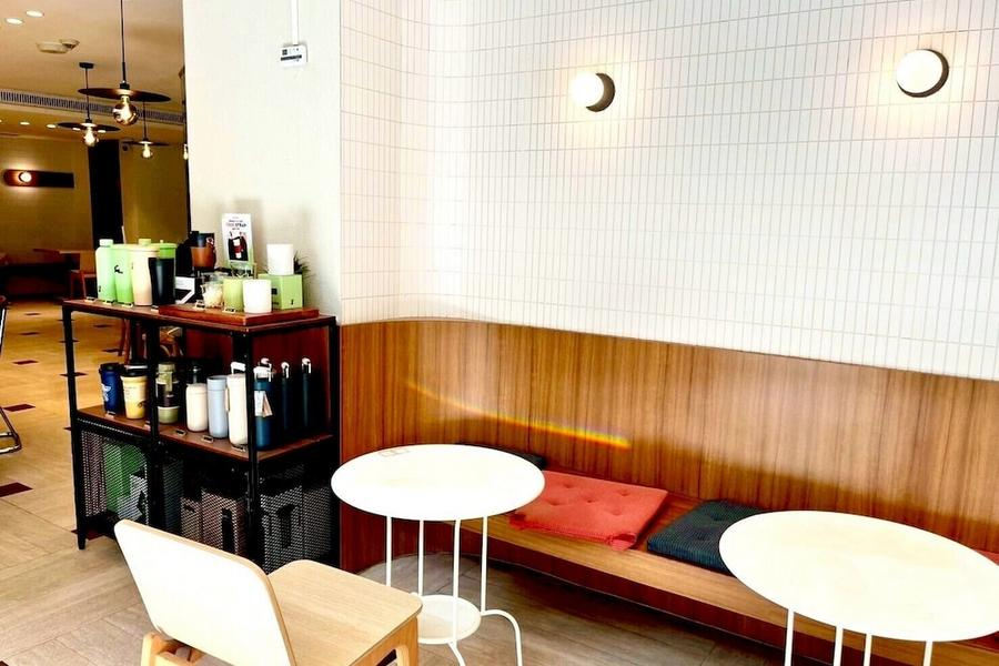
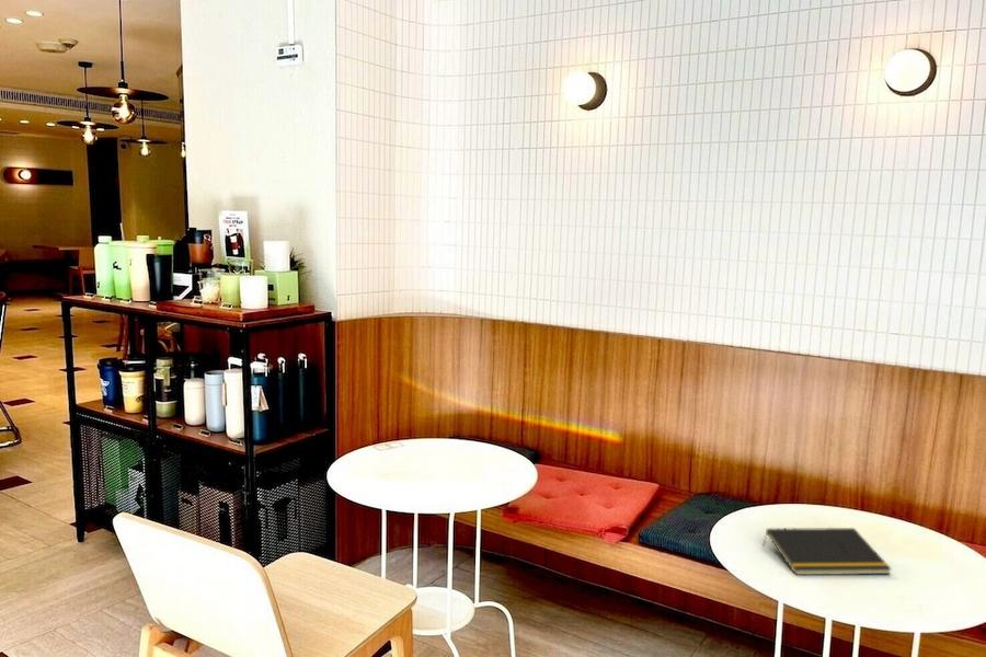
+ notepad [761,527,893,576]
